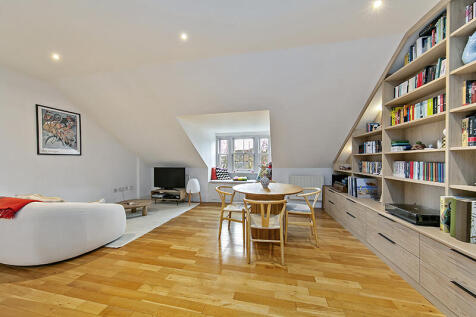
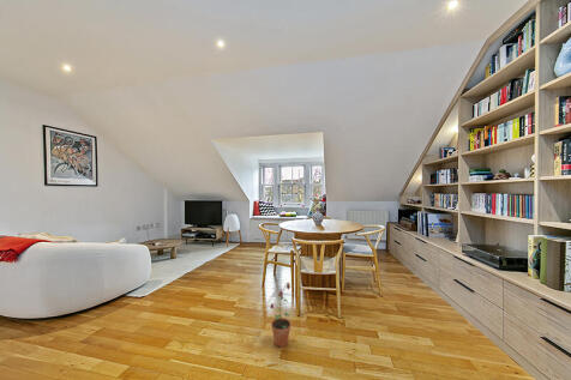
+ potted plant [269,282,291,348]
